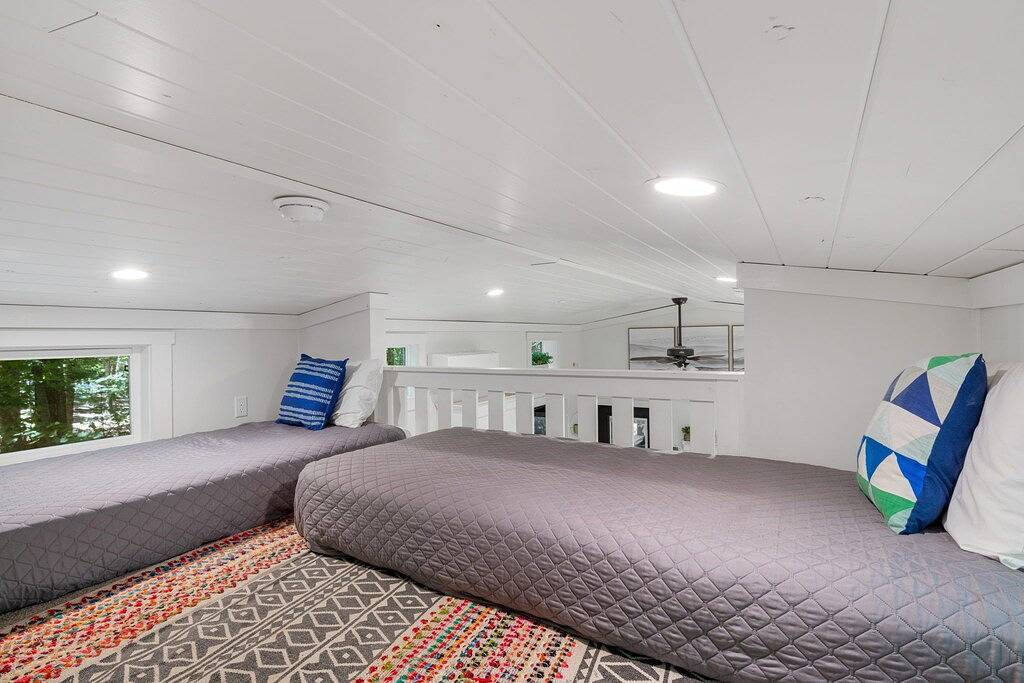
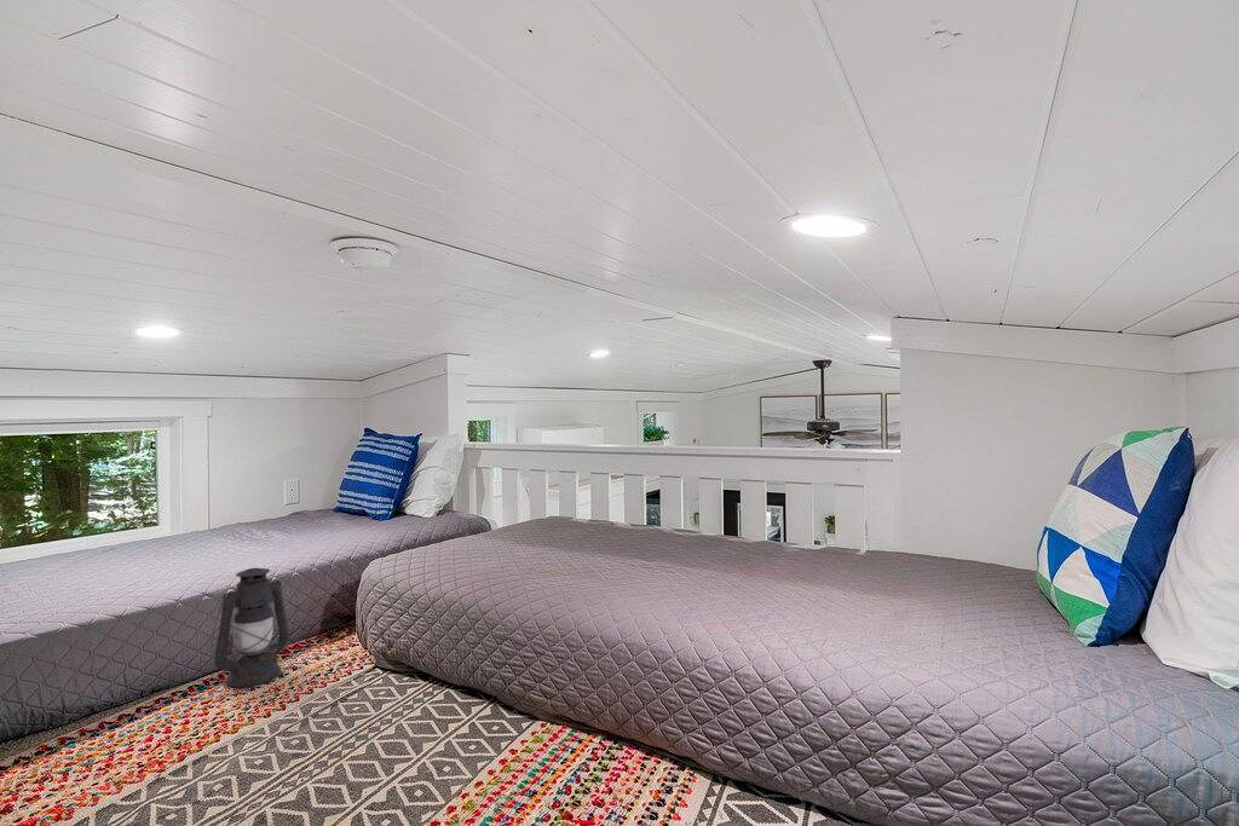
+ lantern [209,567,290,688]
